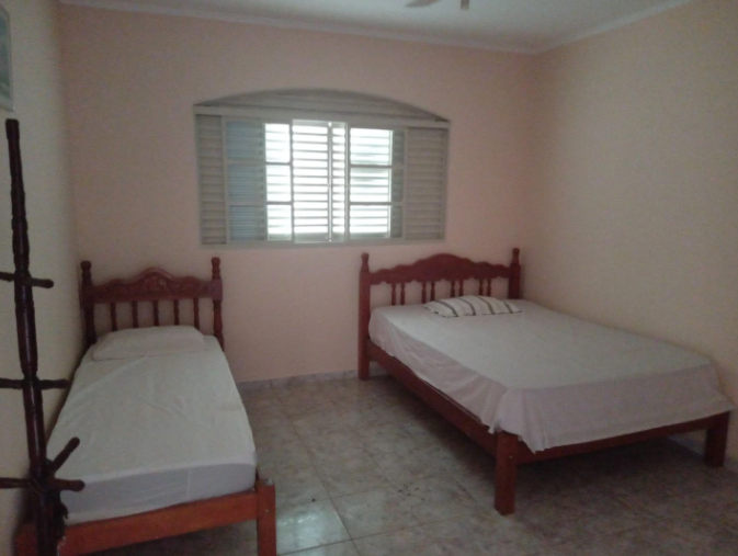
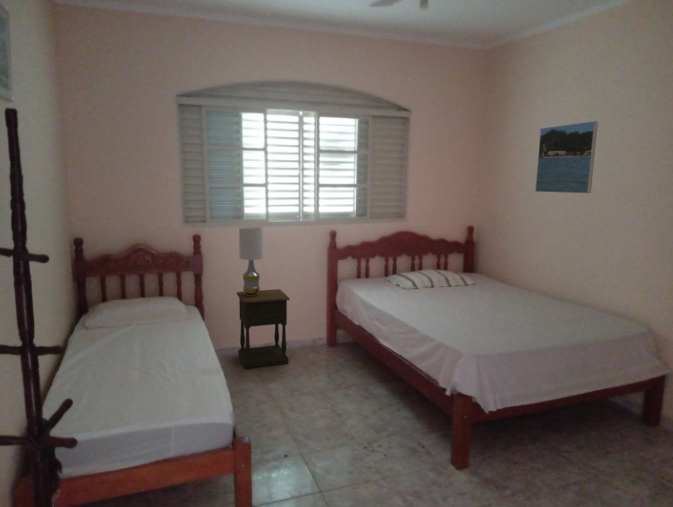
+ table lamp [238,226,264,296]
+ nightstand [236,288,291,369]
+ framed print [534,120,599,194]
